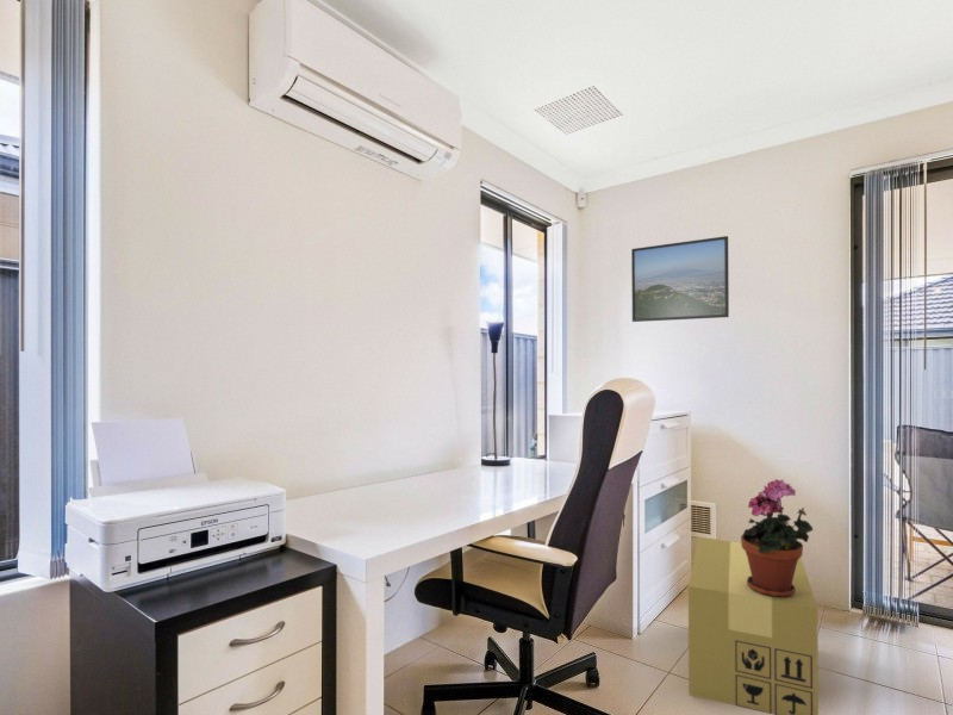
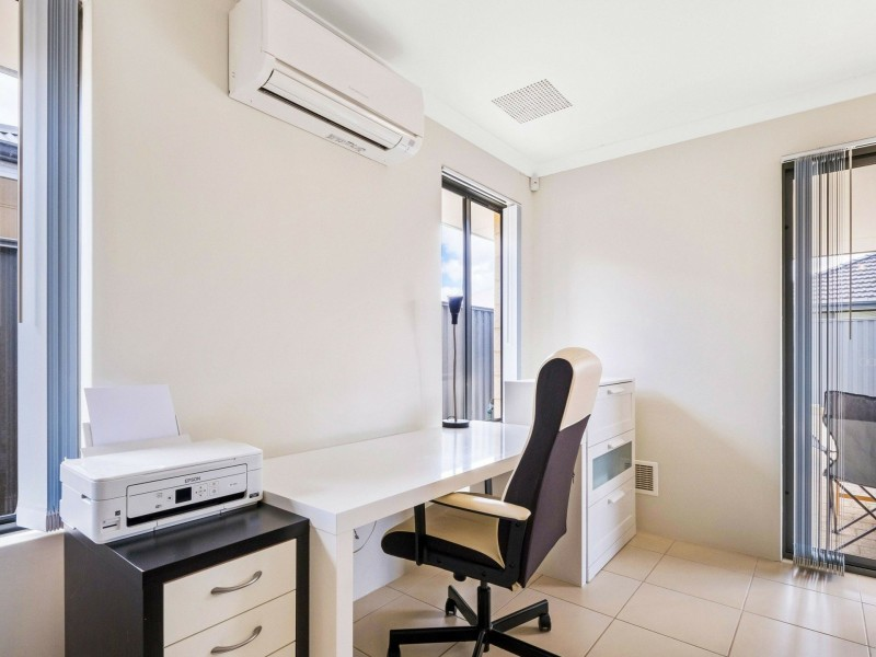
- potted plant [740,478,814,597]
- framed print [630,235,730,323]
- cardboard box [687,536,820,715]
